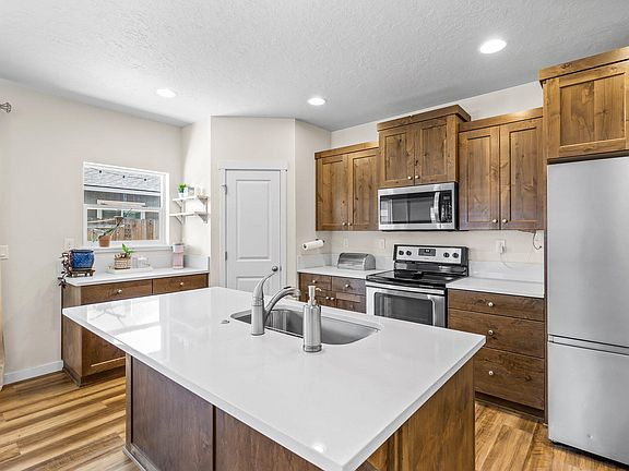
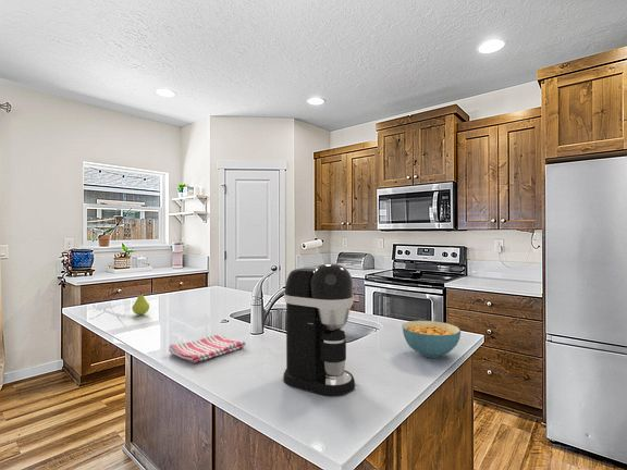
+ coffee maker [282,262,356,397]
+ dish towel [168,334,247,363]
+ fruit [131,292,150,316]
+ cereal bowl [402,320,462,359]
